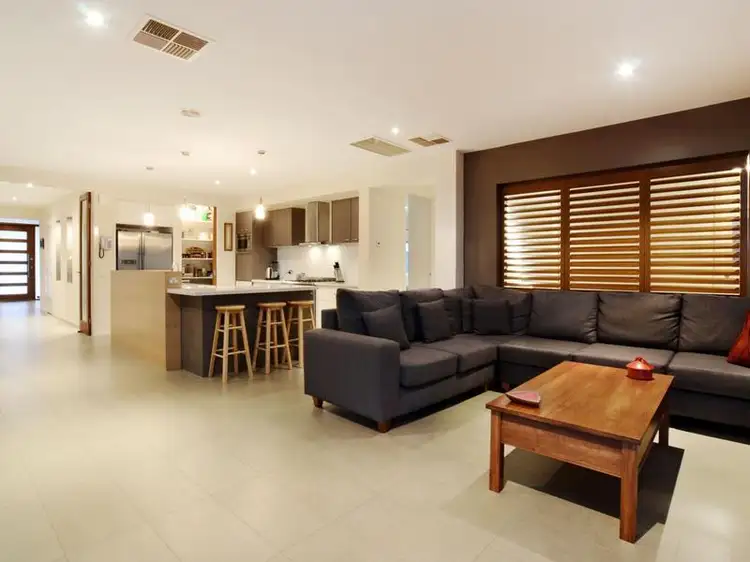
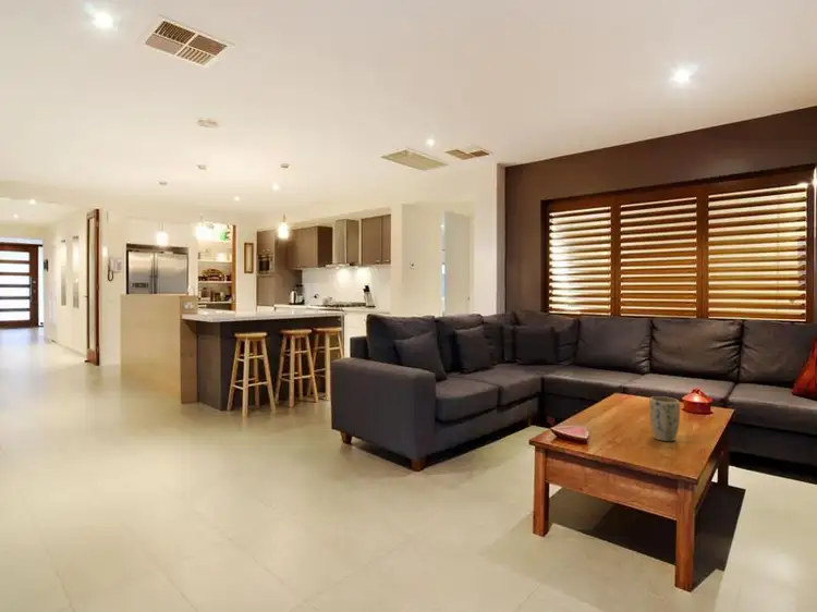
+ plant pot [648,395,681,442]
